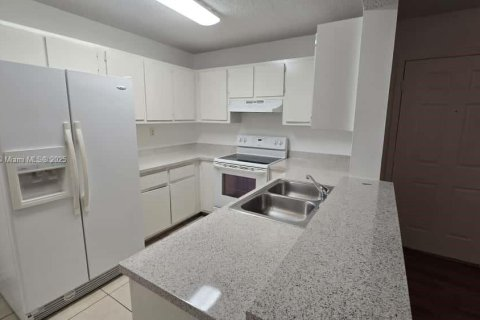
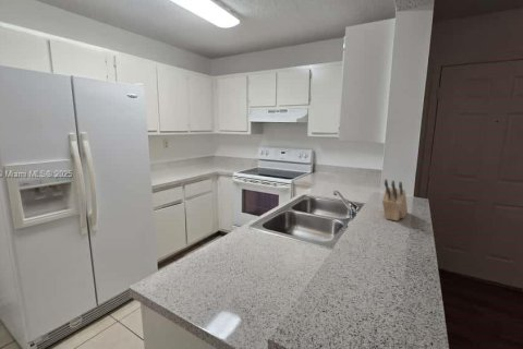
+ knife block [381,179,409,221]
